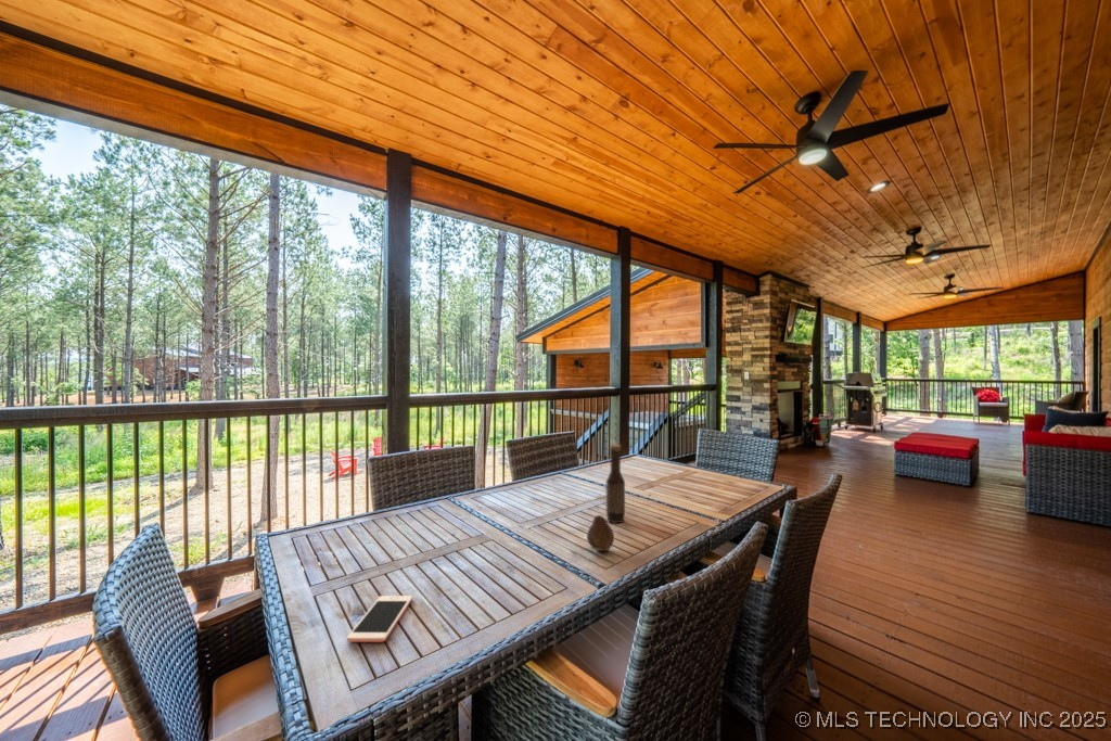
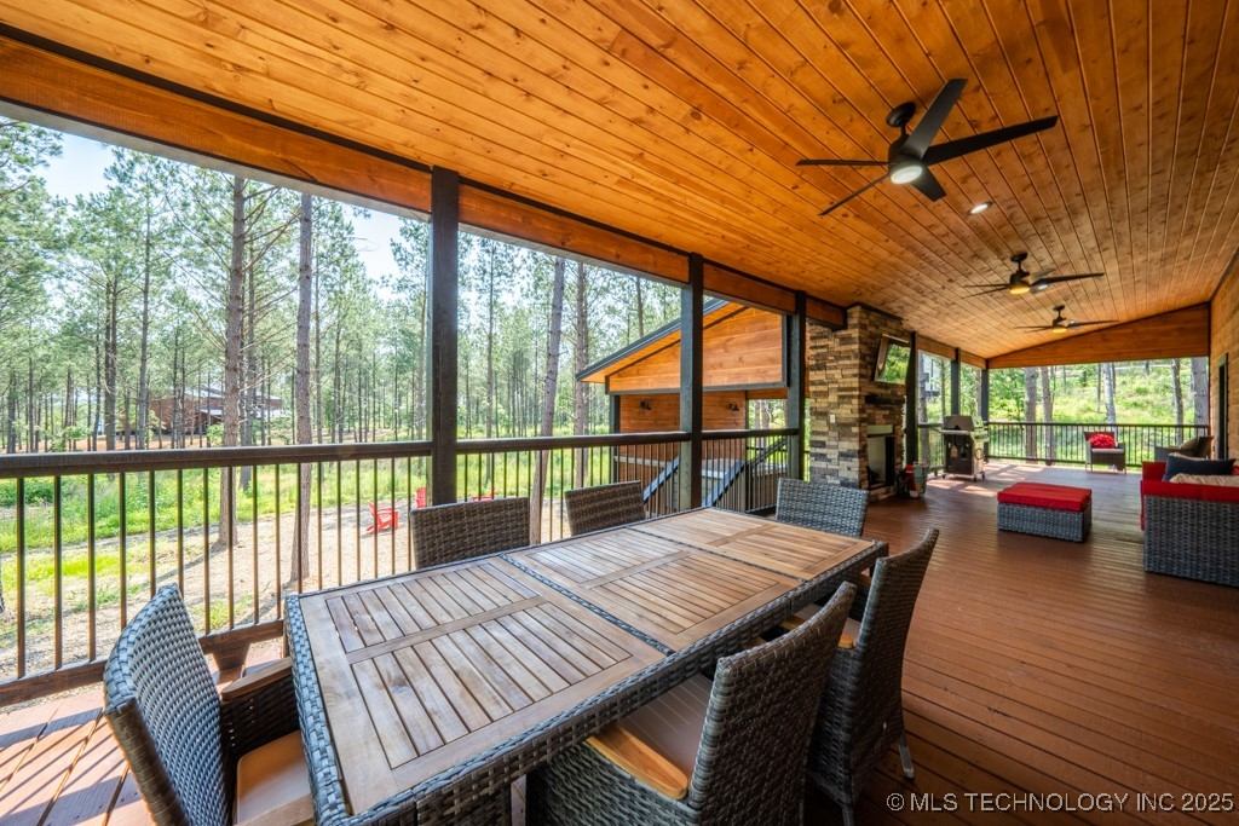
- bottle [605,444,626,524]
- fruit [586,514,615,552]
- cell phone [346,595,413,643]
